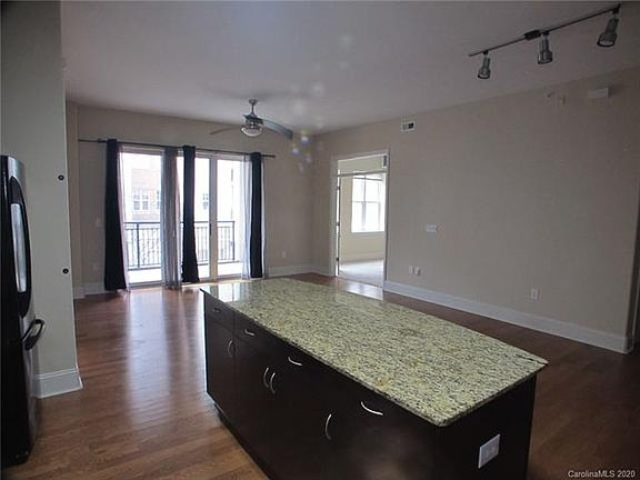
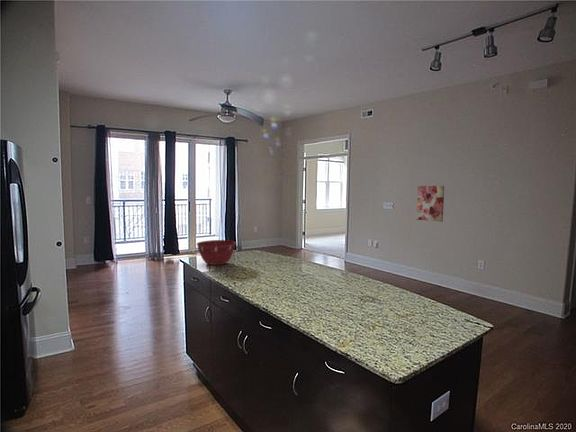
+ mixing bowl [196,239,237,266]
+ wall art [415,185,445,223]
